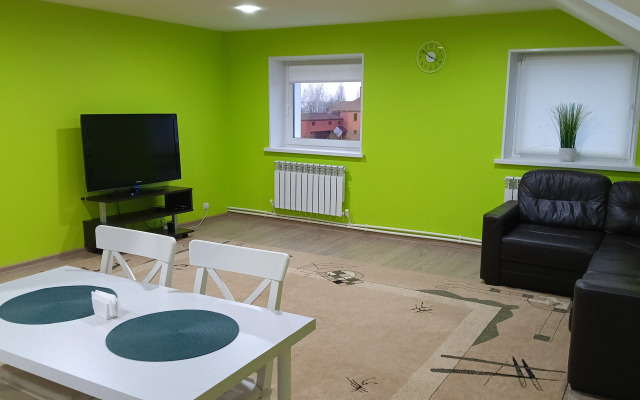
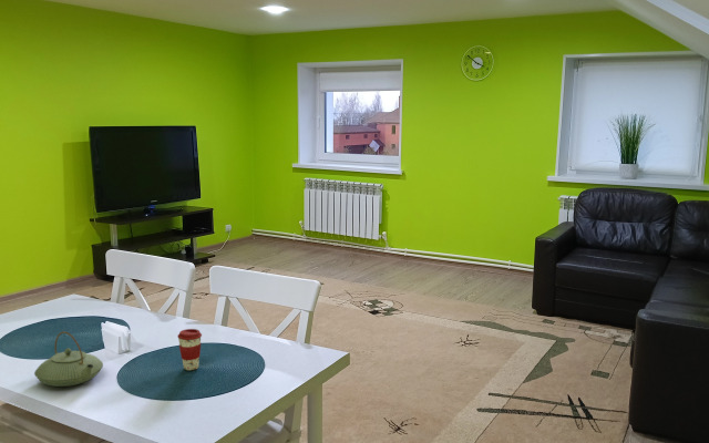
+ coffee cup [176,328,203,371]
+ teapot [33,330,104,388]
